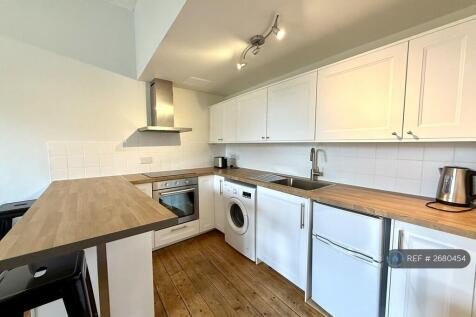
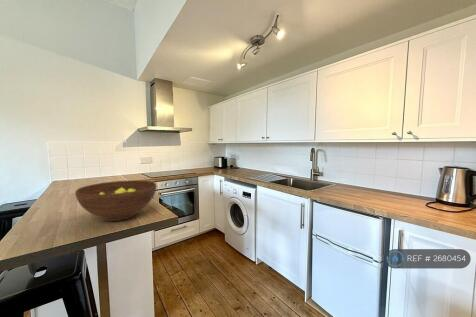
+ fruit bowl [74,179,157,222]
